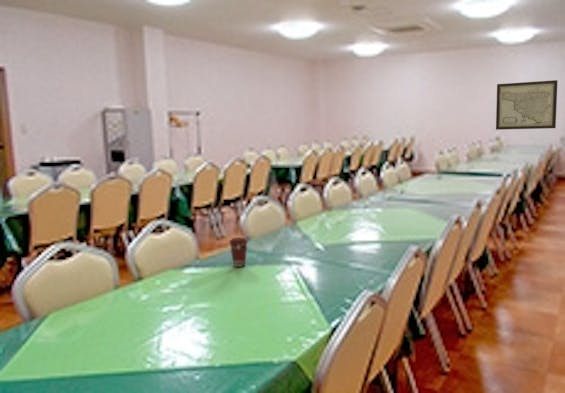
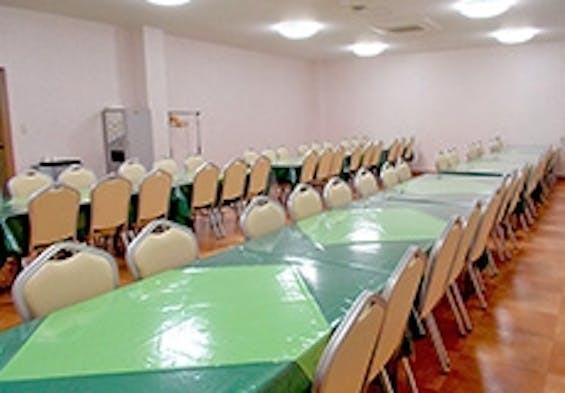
- coffee cup [228,236,249,268]
- wall art [495,79,558,131]
